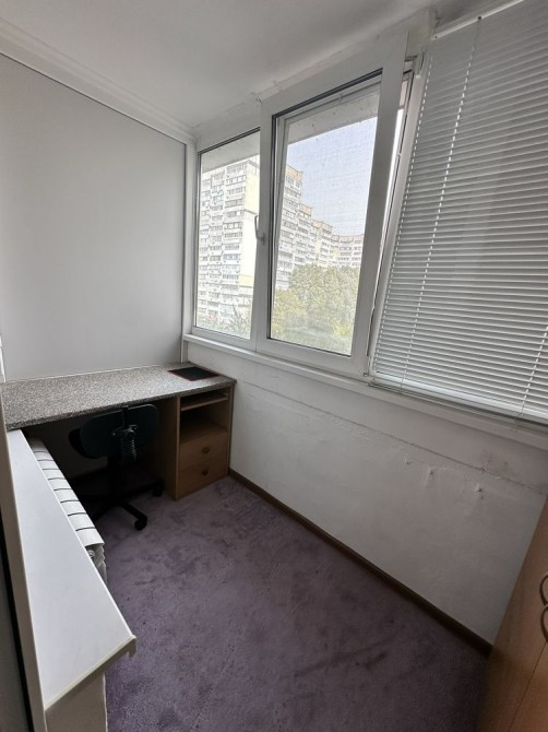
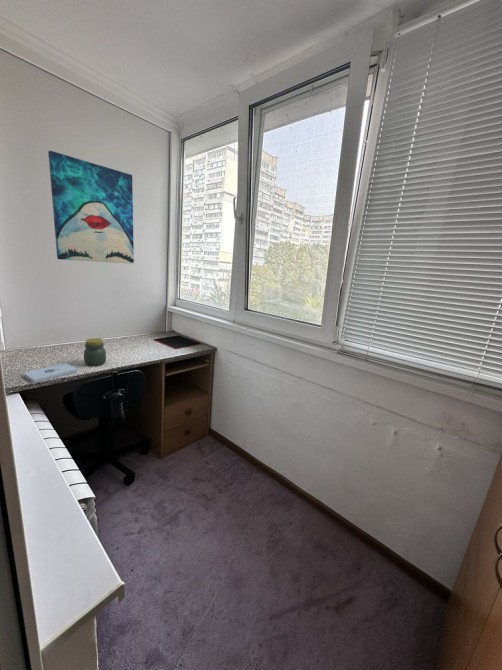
+ notepad [23,362,78,384]
+ jar [83,337,107,367]
+ wall art [47,150,135,265]
